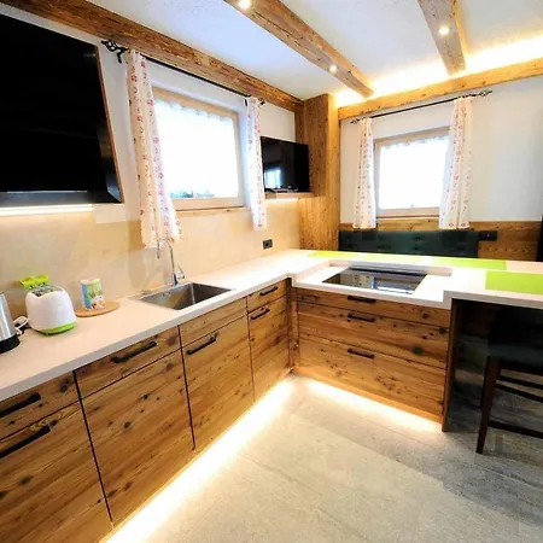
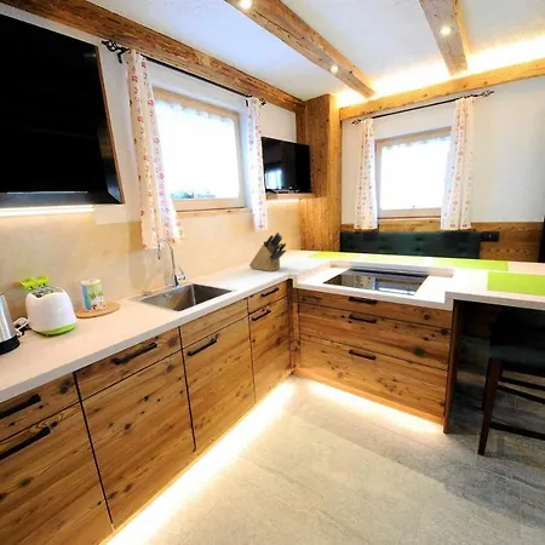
+ knife block [248,231,287,272]
